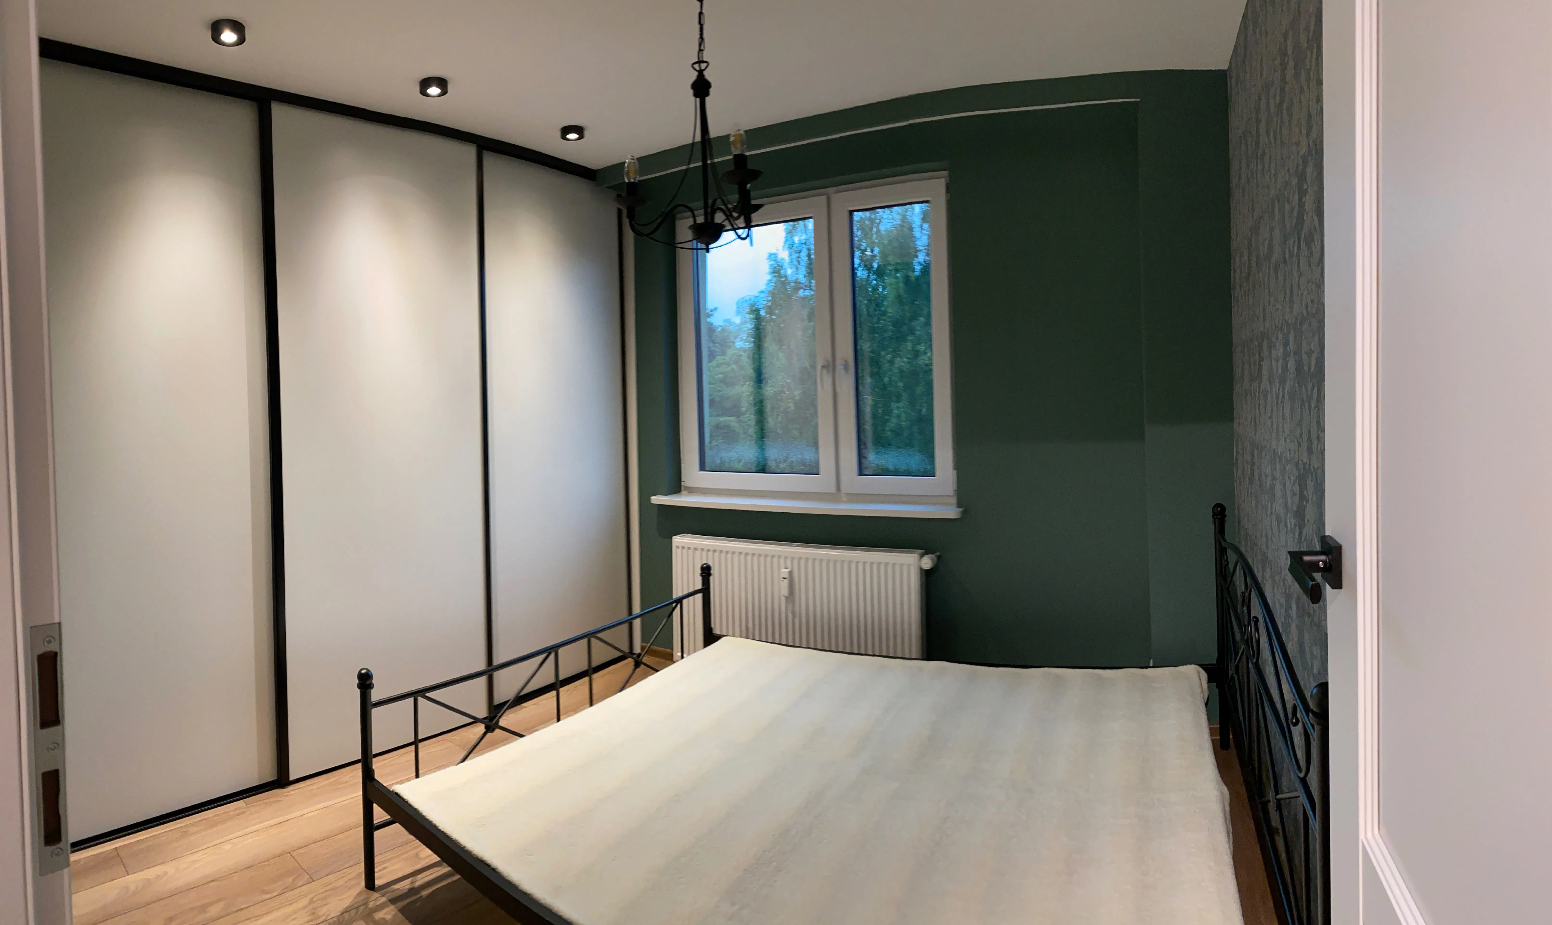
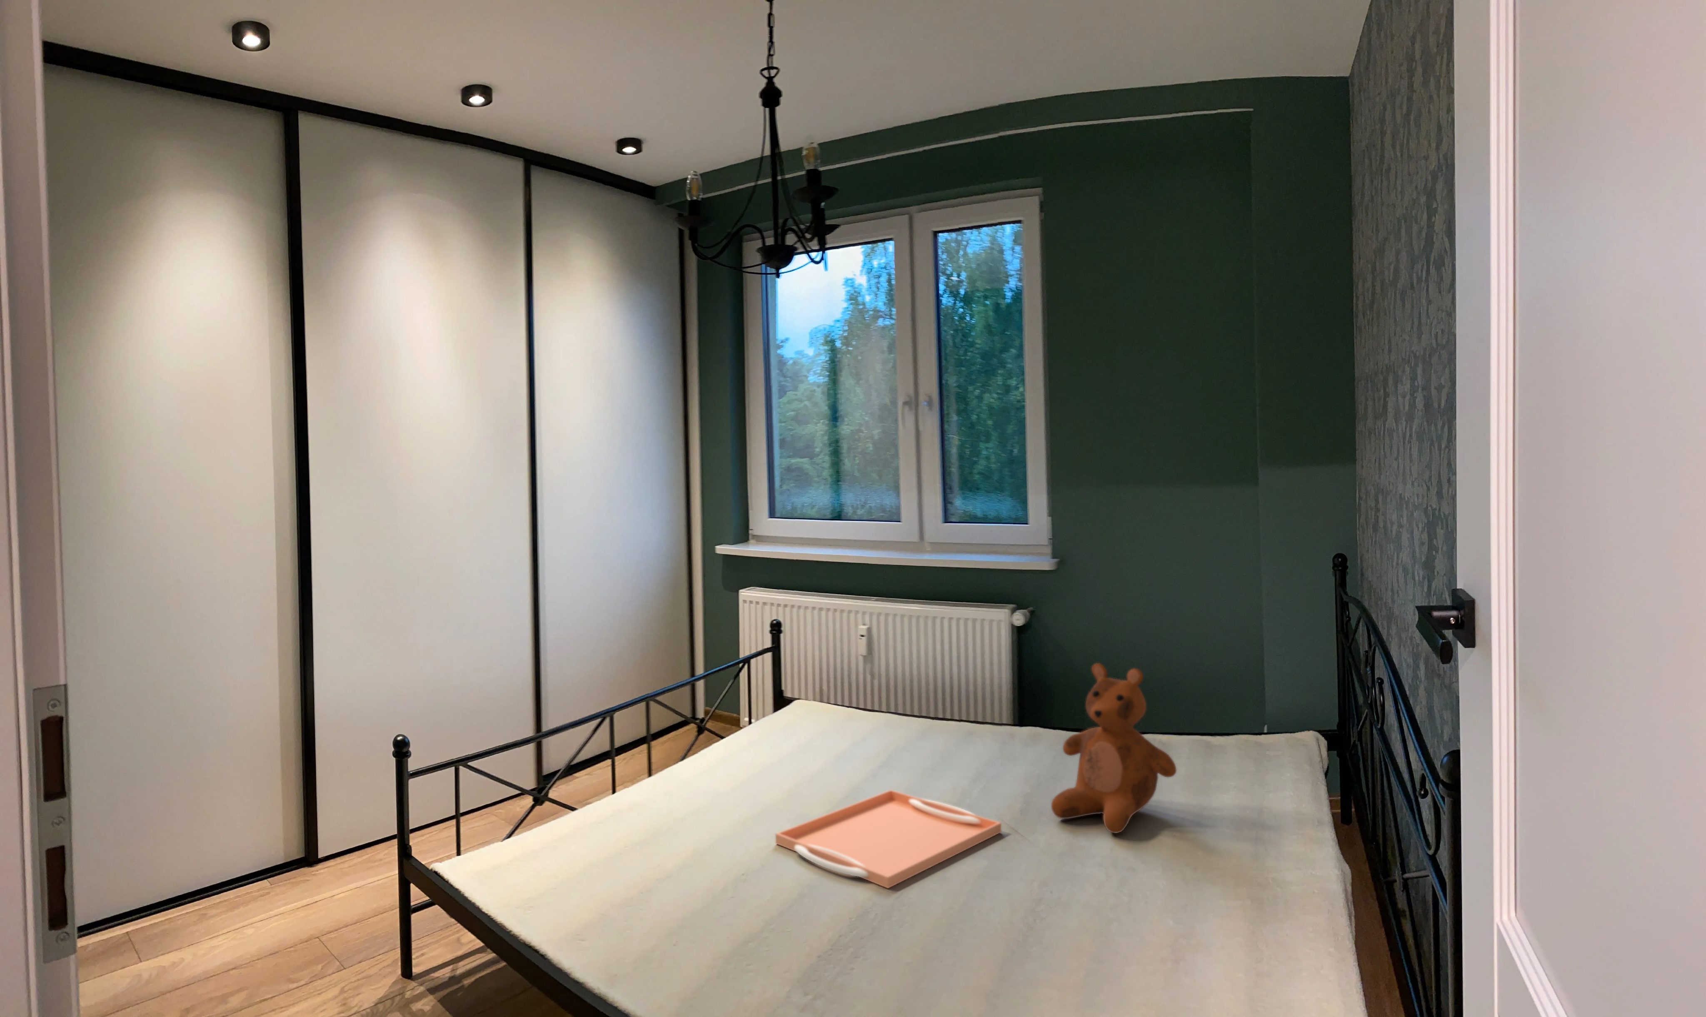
+ teddy bear [1051,662,1177,834]
+ serving tray [775,789,1001,889]
